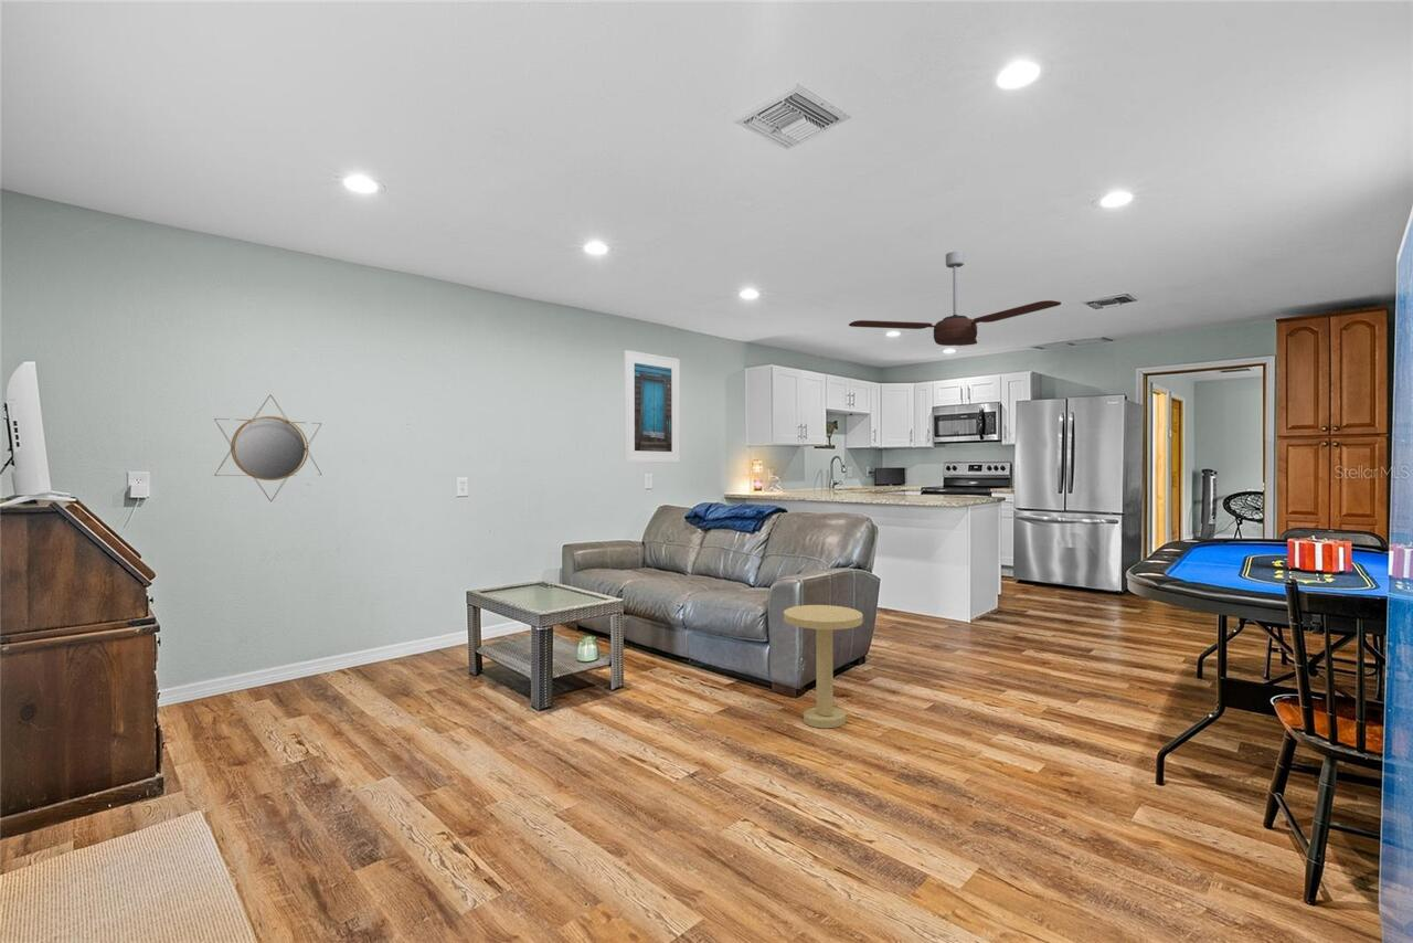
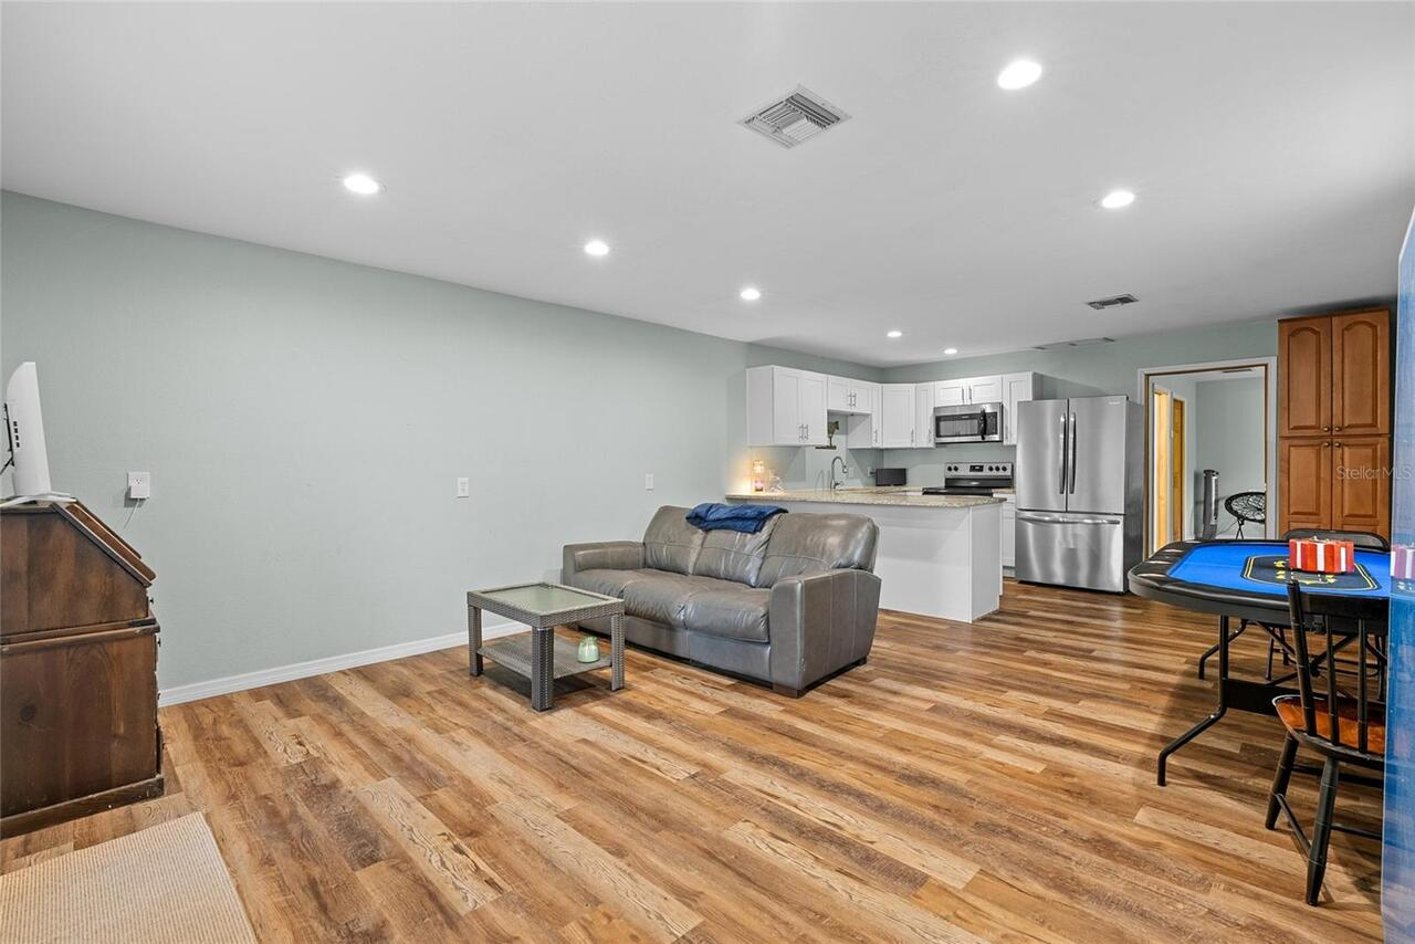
- ceiling fan [848,251,1062,347]
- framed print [624,349,681,464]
- home mirror [213,394,323,502]
- side table [783,604,864,729]
